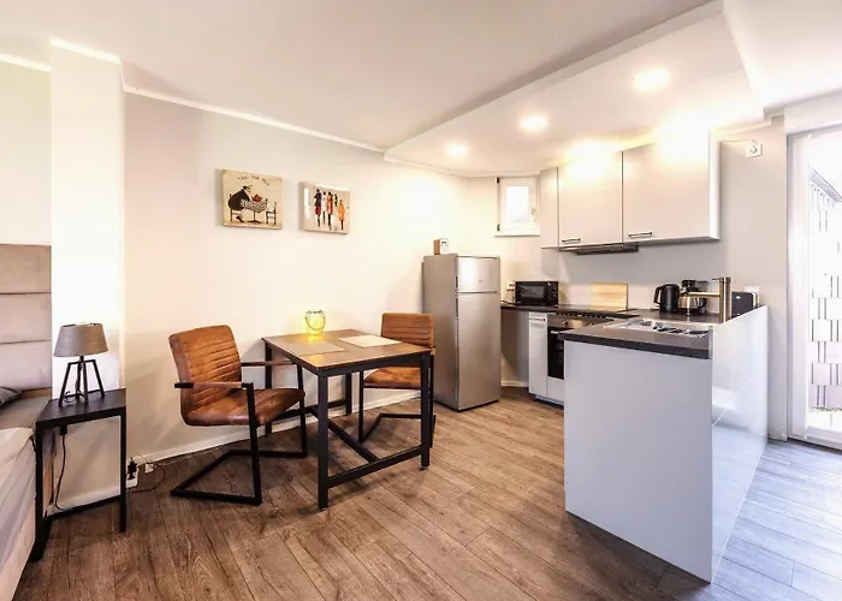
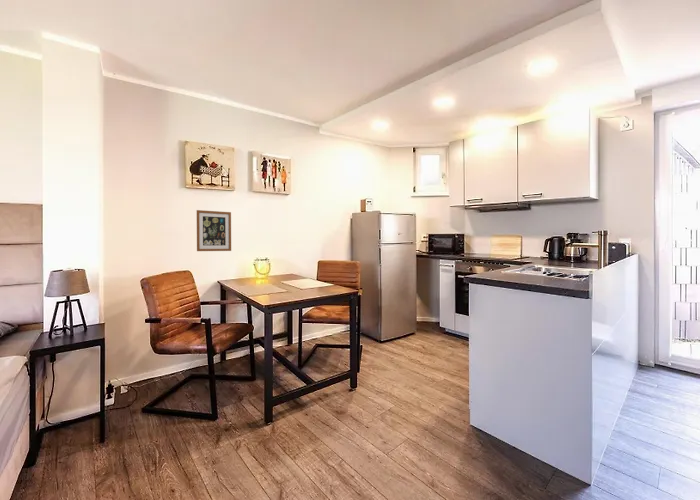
+ wall art [196,209,232,252]
